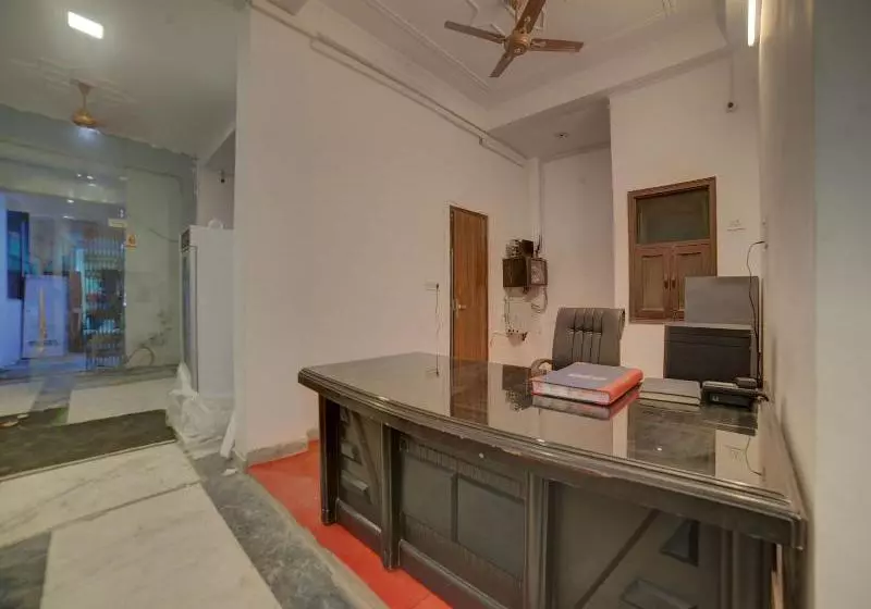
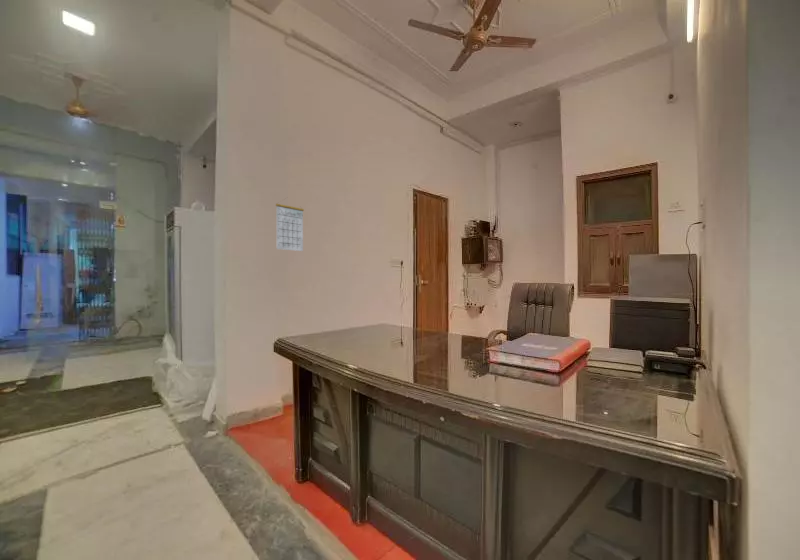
+ calendar [275,197,305,252]
